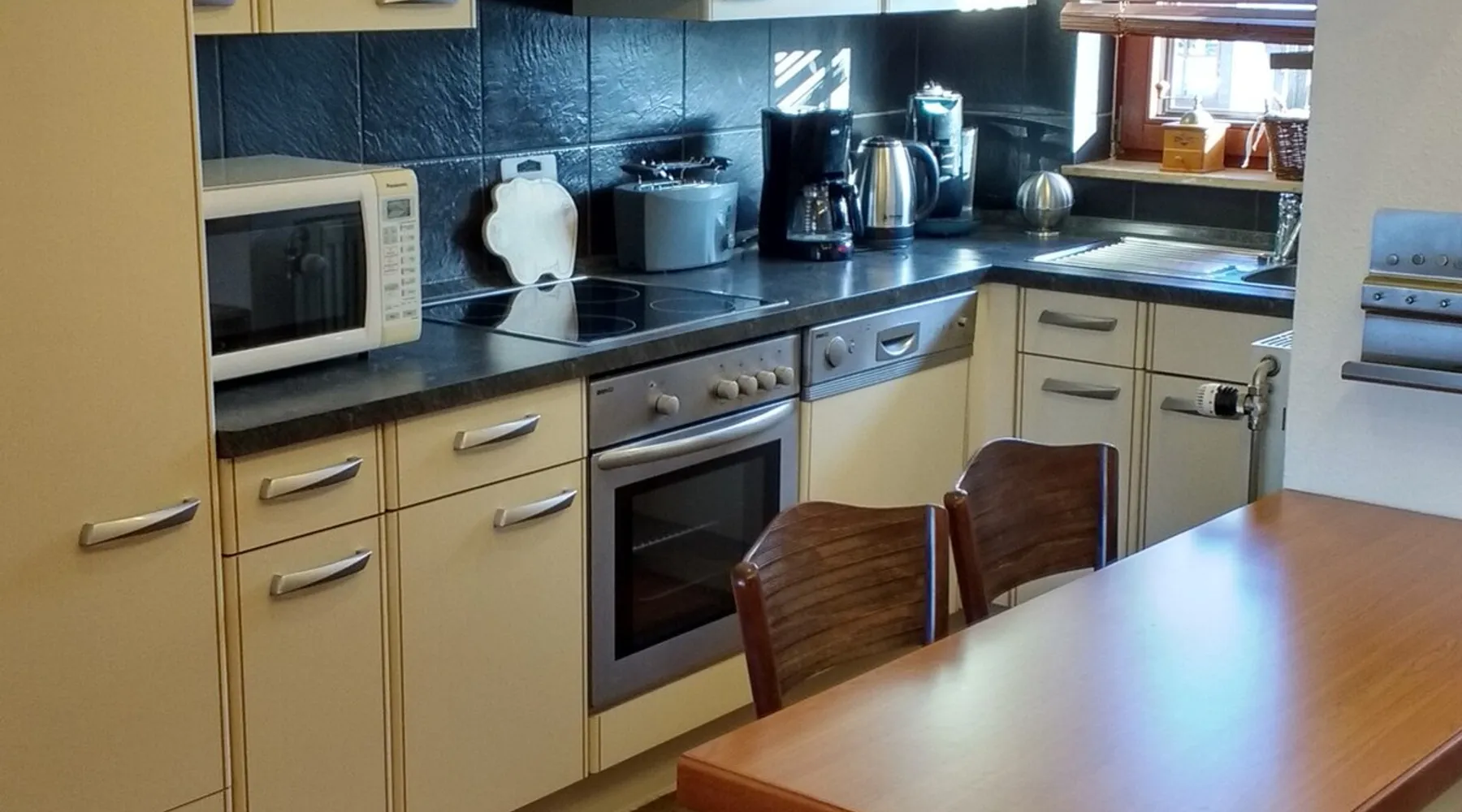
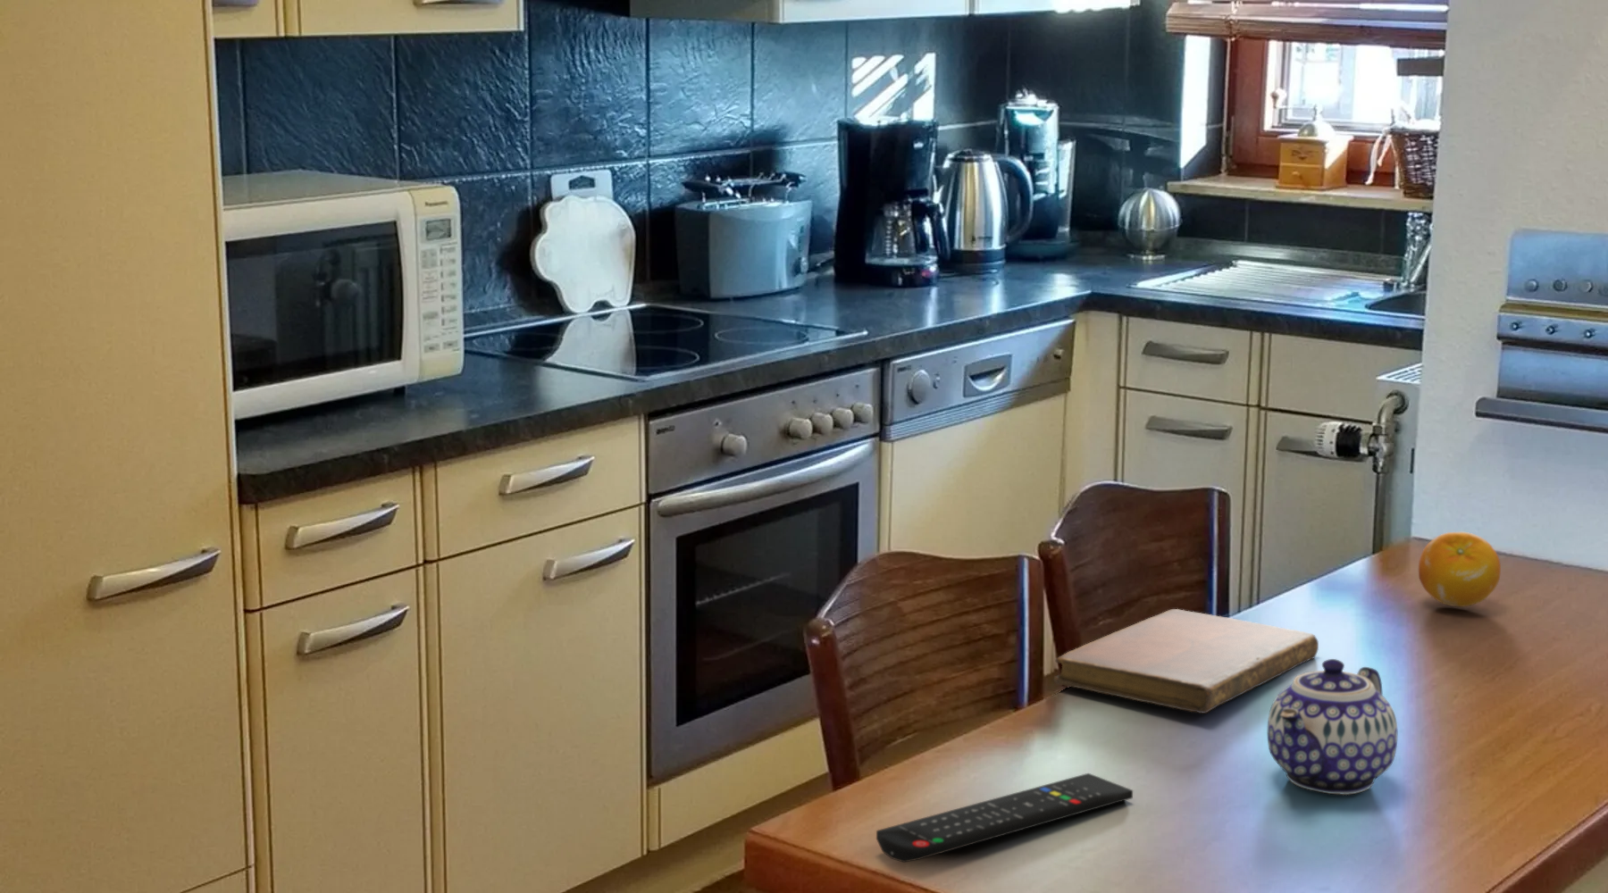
+ notebook [1054,608,1320,715]
+ remote control [875,772,1134,863]
+ fruit [1418,531,1501,608]
+ teapot [1267,658,1398,795]
